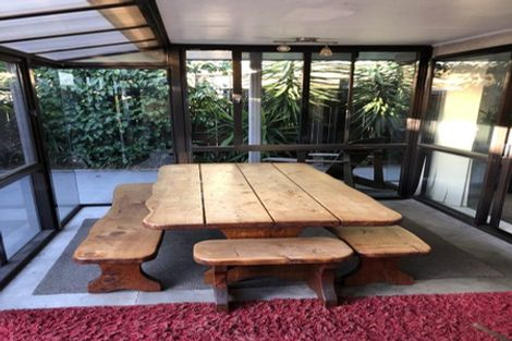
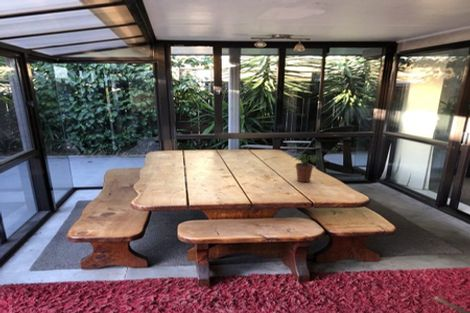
+ potted plant [291,153,320,183]
